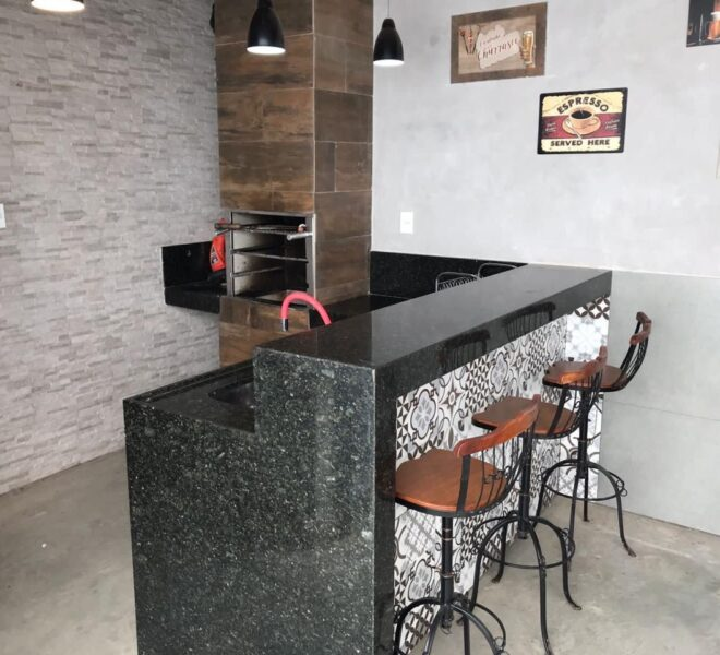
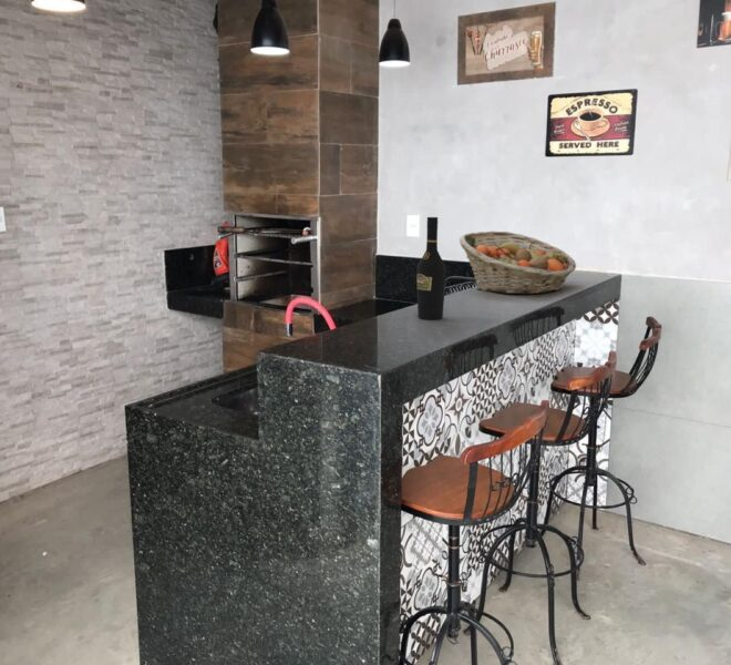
+ wine bottle [415,216,446,321]
+ fruit basket [459,231,577,296]
